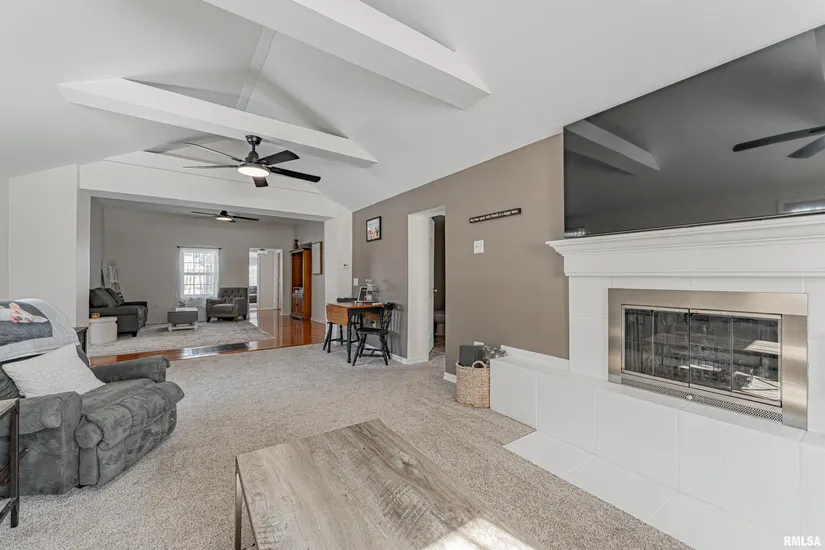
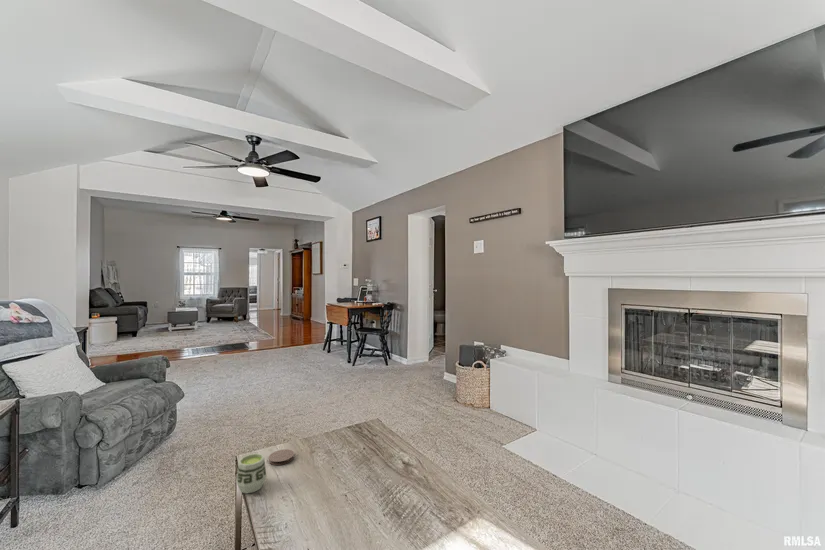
+ cup [235,452,267,494]
+ coaster [268,448,295,466]
